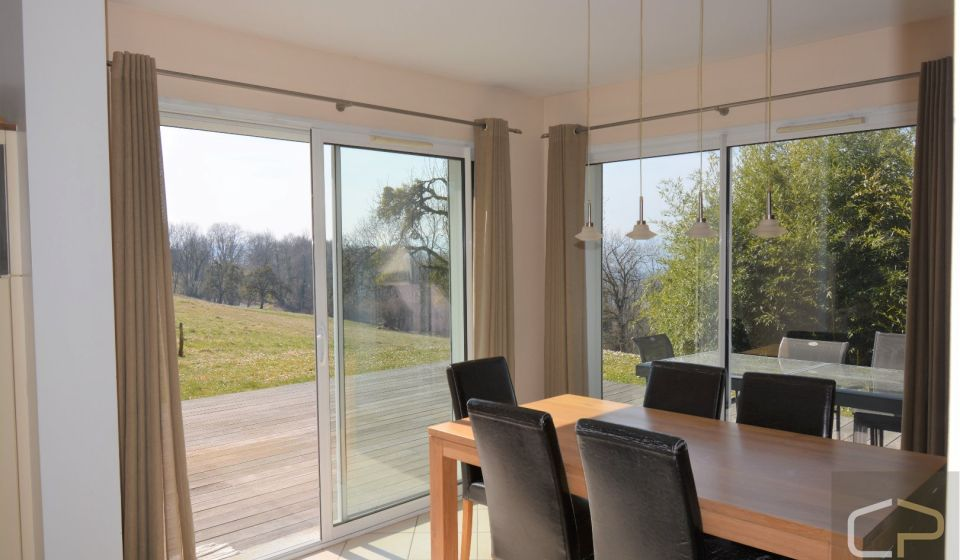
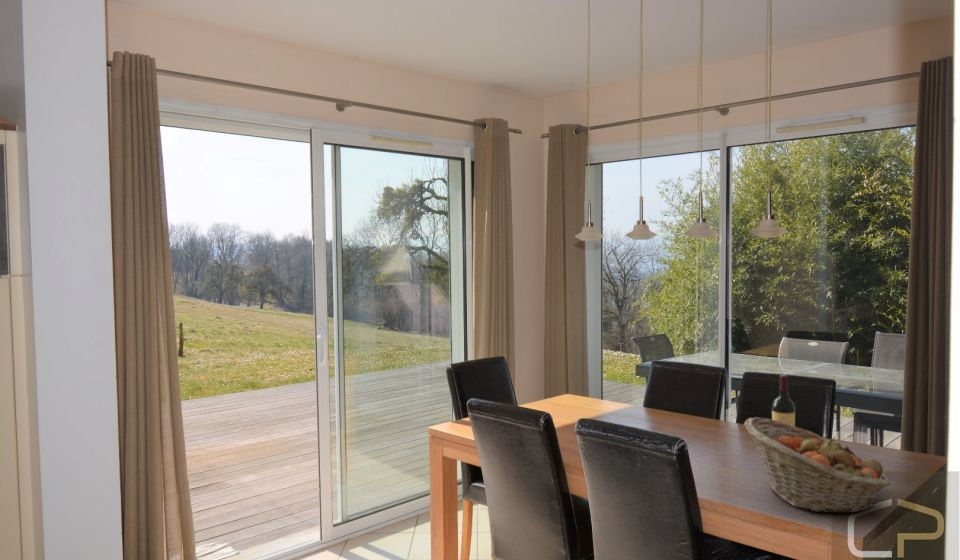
+ fruit basket [743,416,892,514]
+ wine bottle [771,374,796,427]
